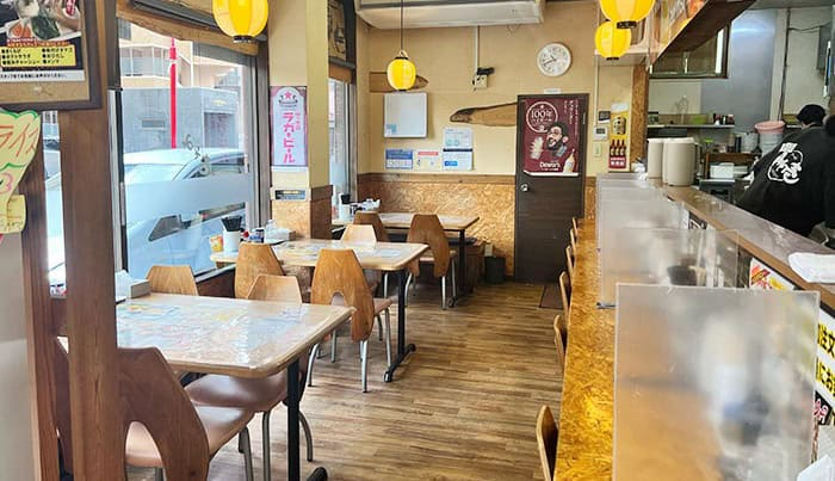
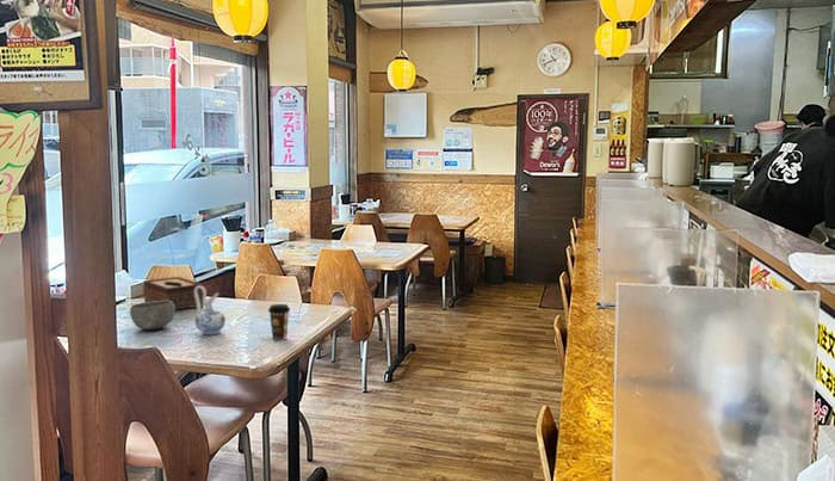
+ coffee cup [267,303,291,341]
+ bowl [129,301,175,332]
+ tissue box [142,276,204,312]
+ ceramic pitcher [194,285,227,335]
